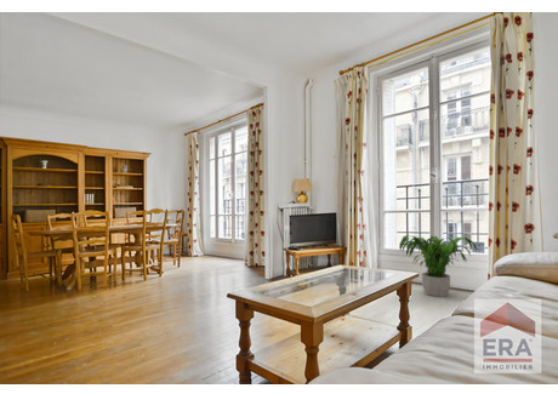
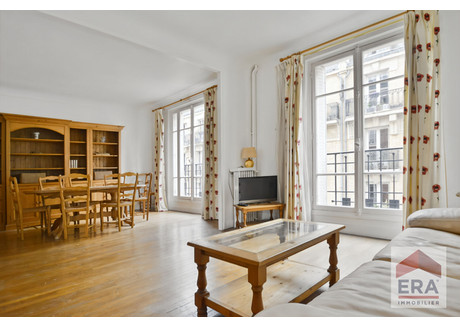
- potted plant [398,234,478,298]
